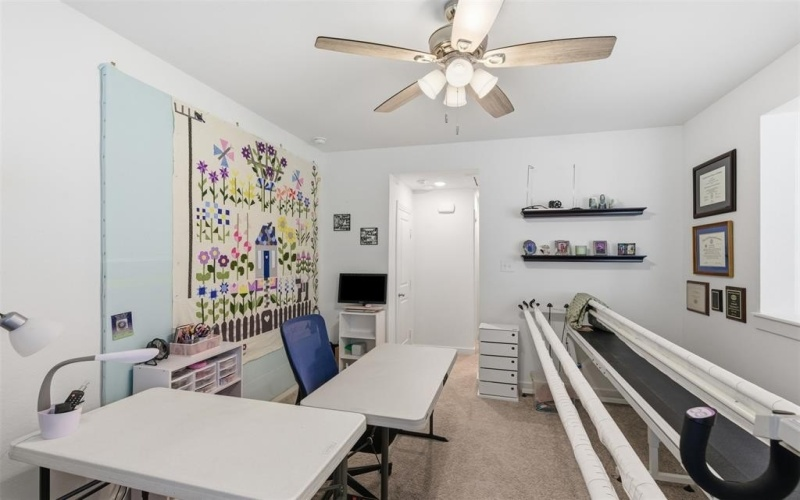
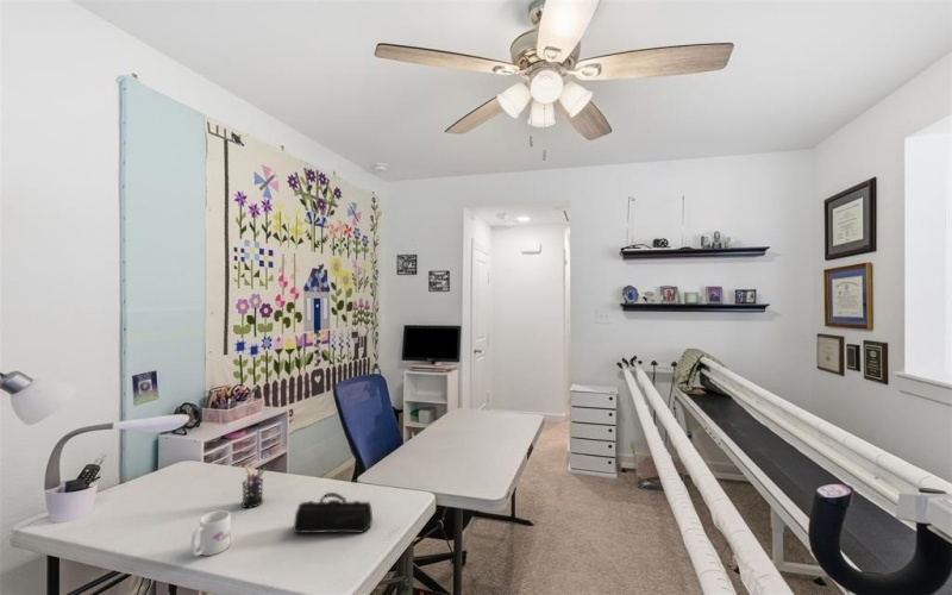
+ pencil case [292,491,374,534]
+ mug [190,509,232,557]
+ pen holder [240,465,267,509]
